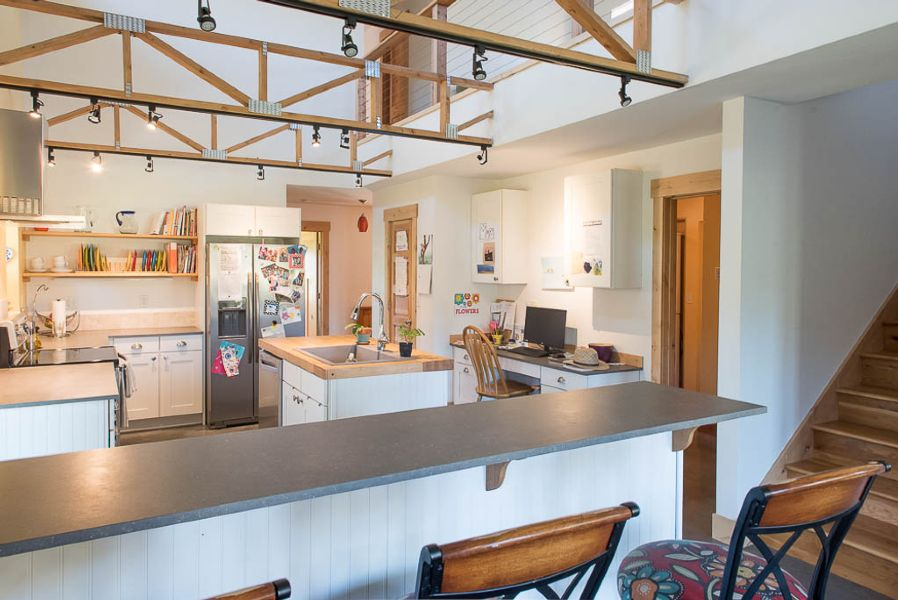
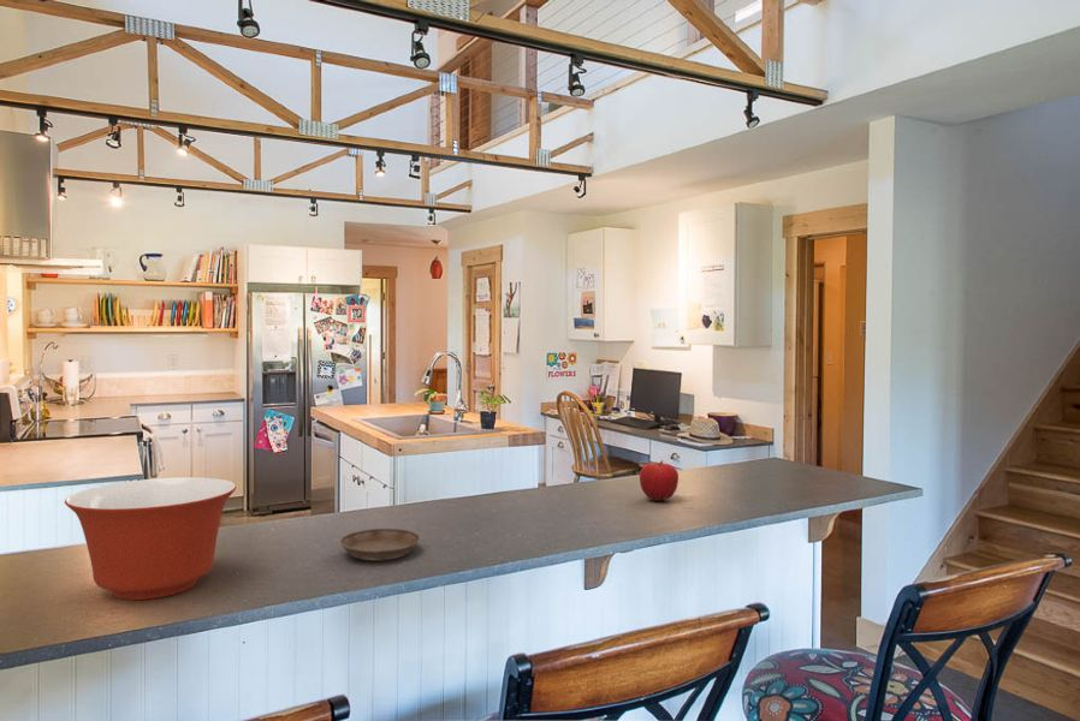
+ saucer [339,528,421,562]
+ mixing bowl [64,476,237,601]
+ fruit [639,459,680,502]
